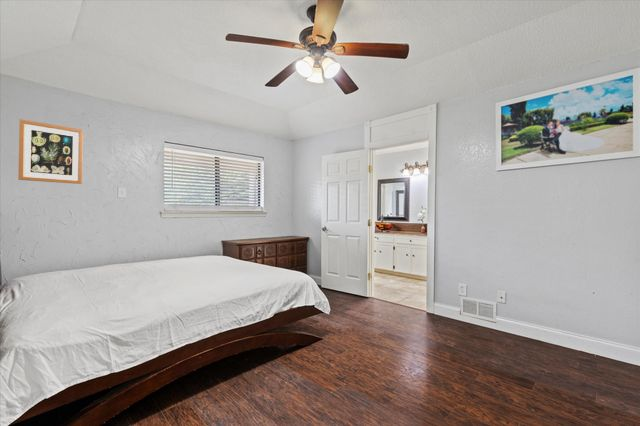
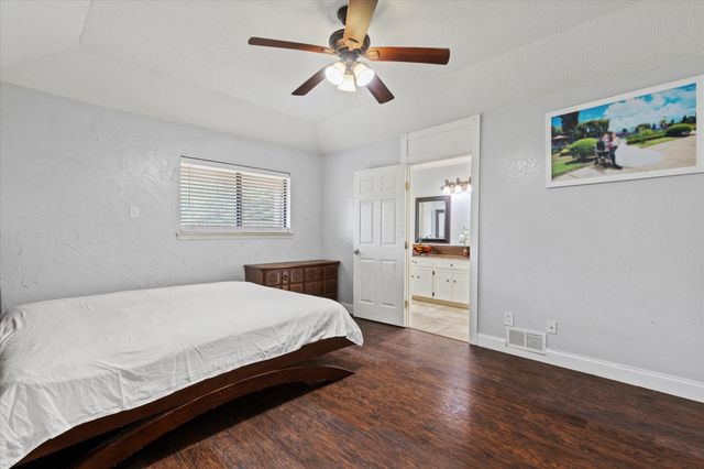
- wall art [17,118,84,185]
